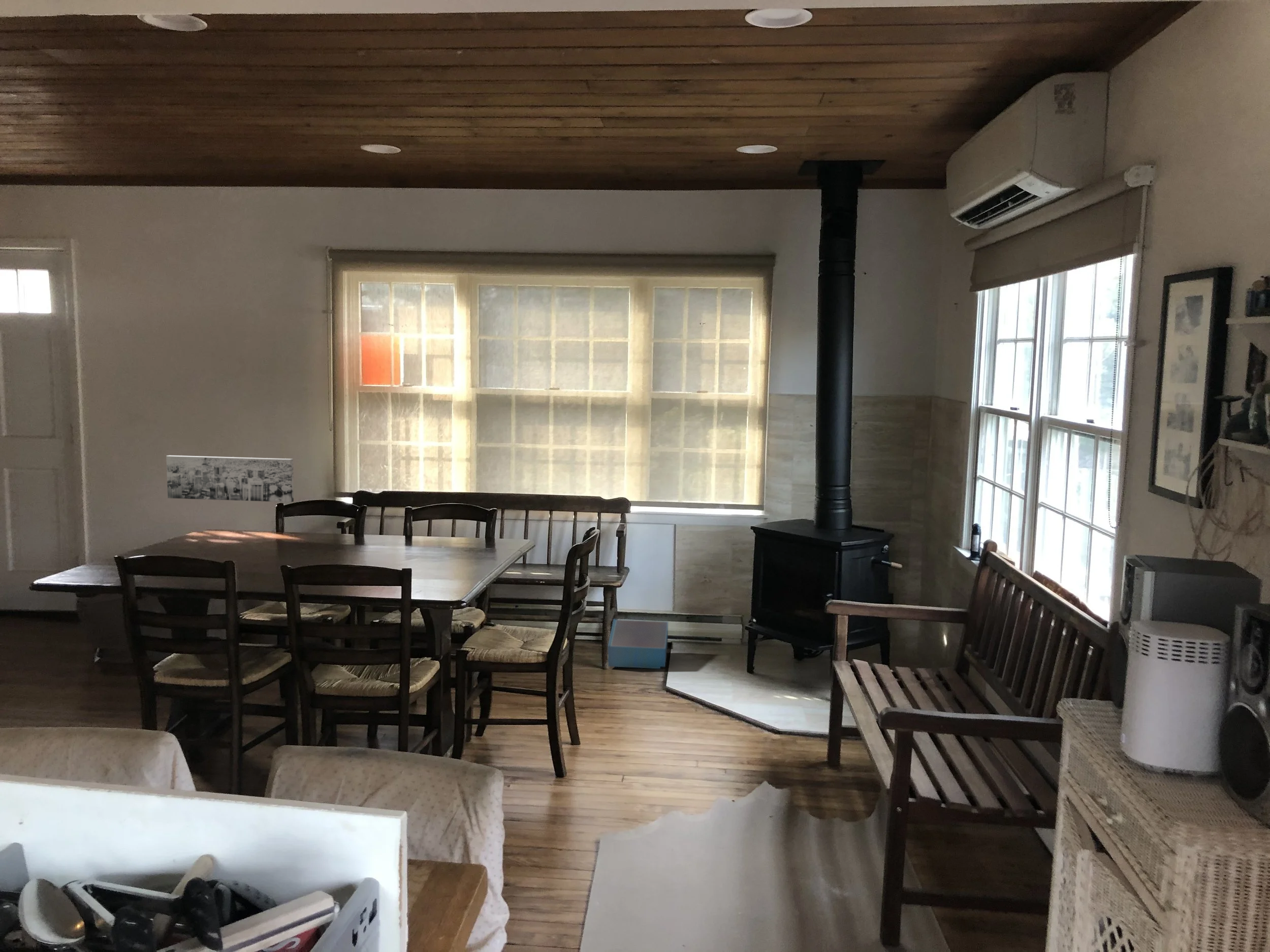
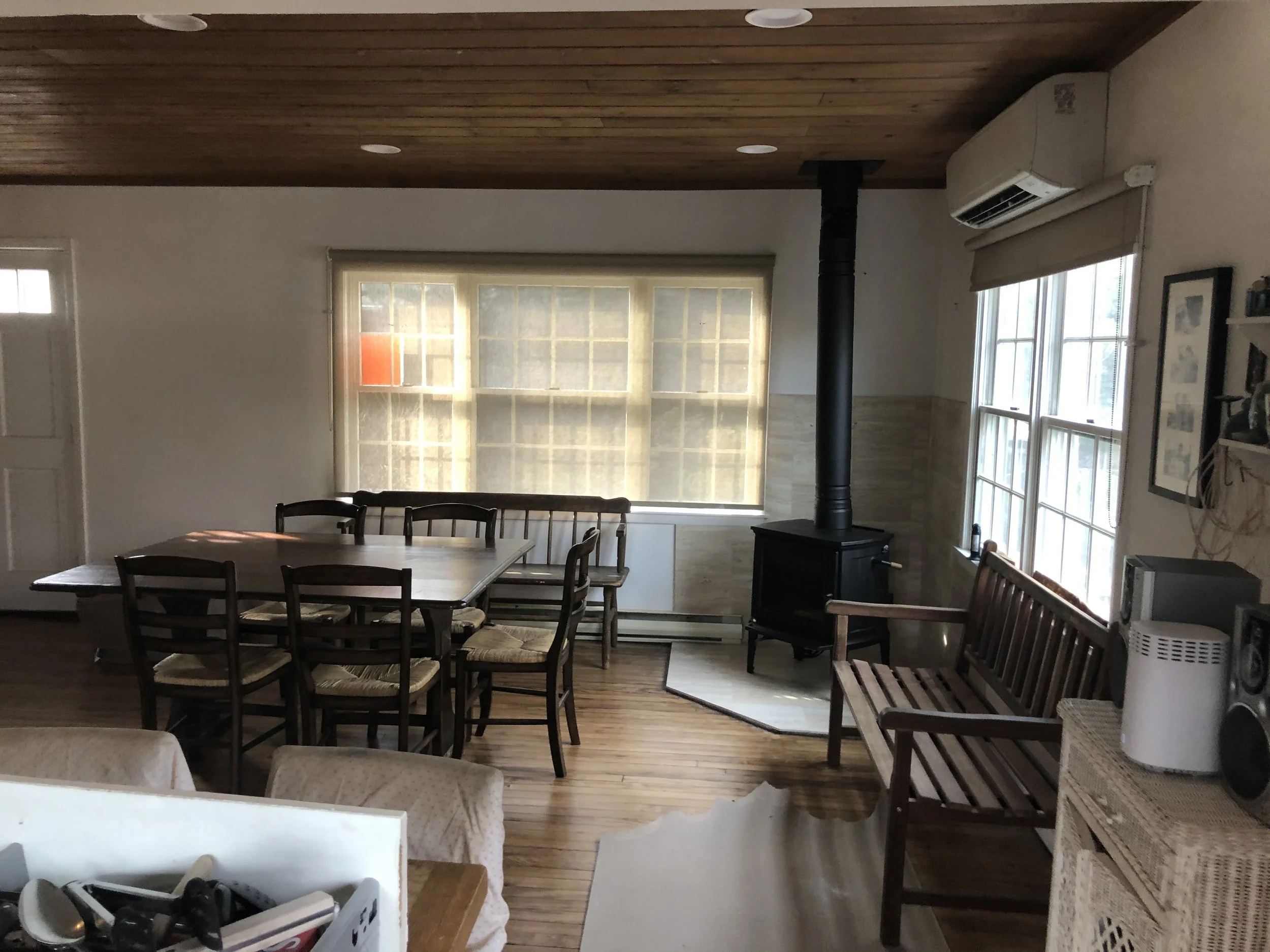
- storage bin [608,618,669,669]
- wall art [166,455,294,503]
